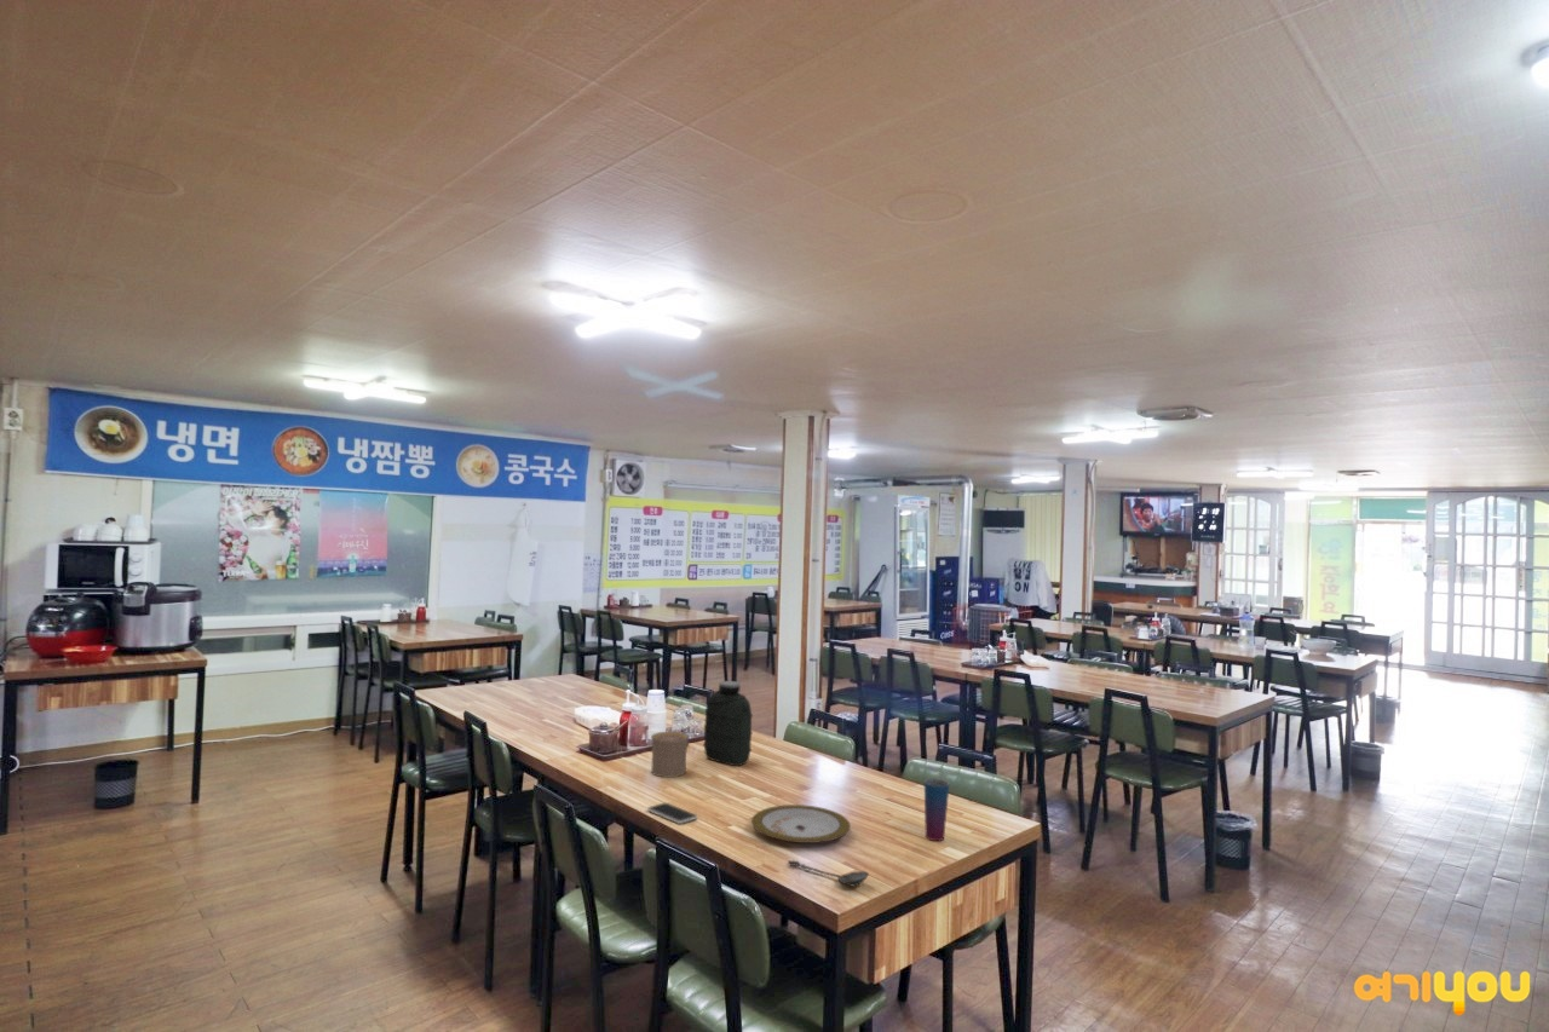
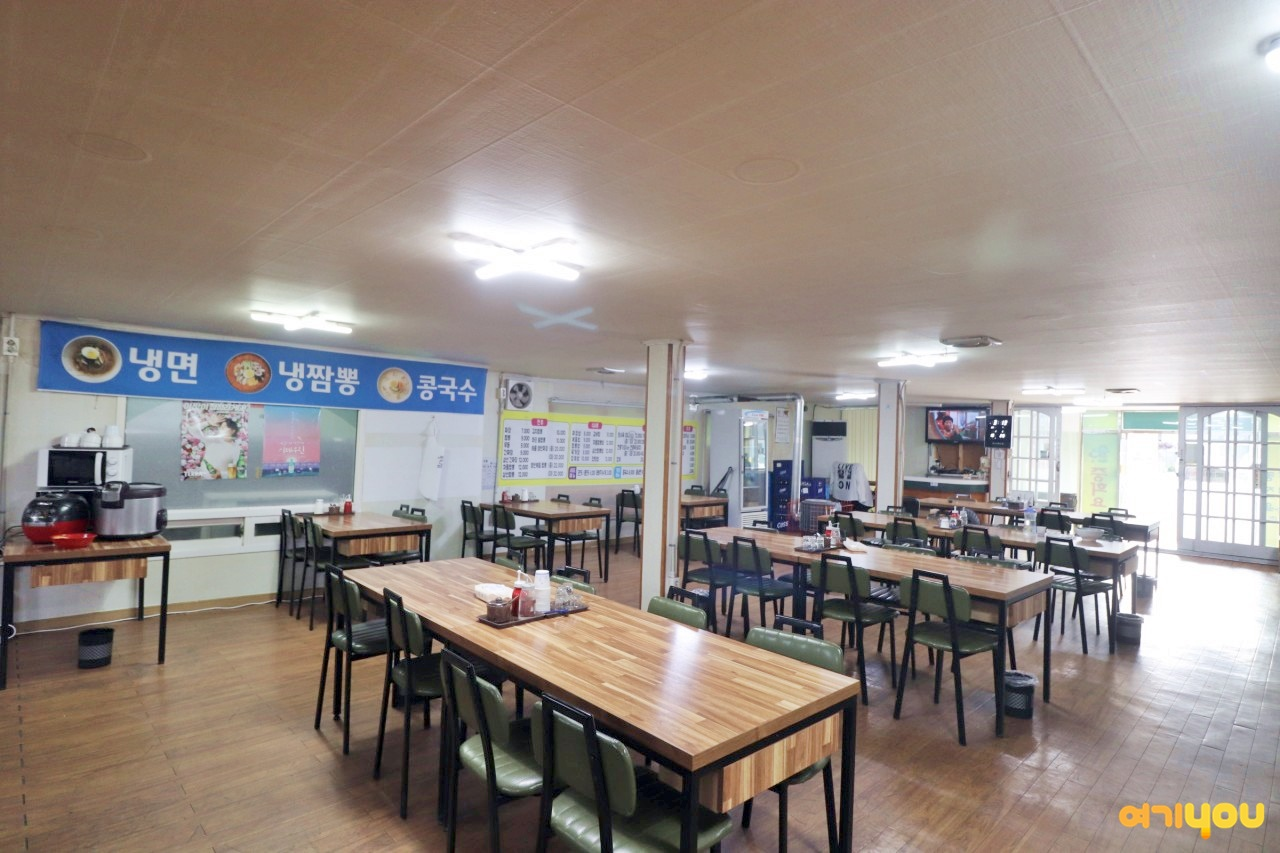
- cup [650,731,690,778]
- smartphone [646,802,698,825]
- spoon [787,859,870,887]
- cup [923,777,950,842]
- water jug [702,680,754,767]
- plate [750,803,852,844]
